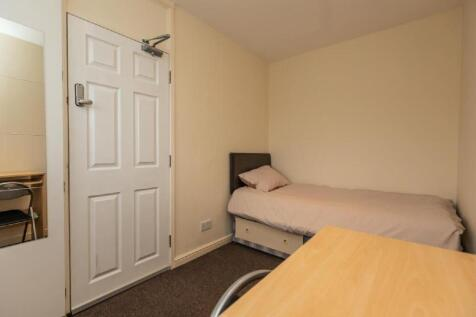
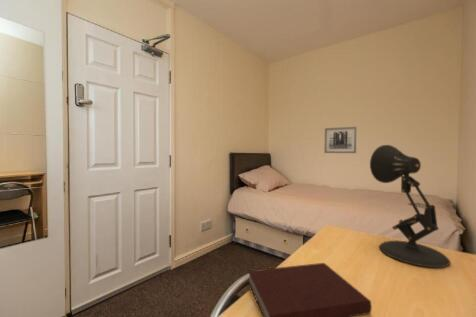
+ wall art [323,125,358,154]
+ desk lamp [369,144,451,268]
+ notebook [247,262,372,317]
